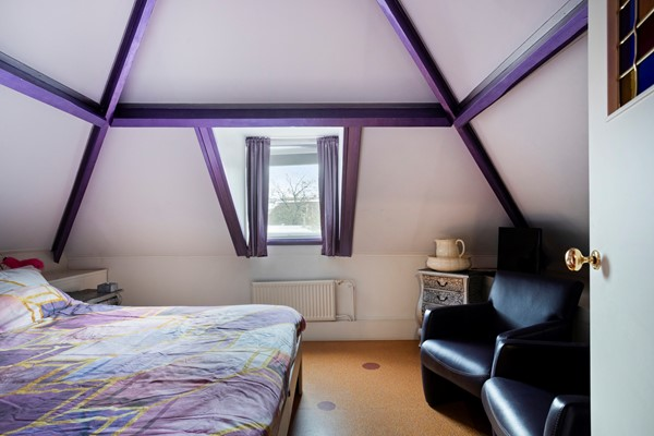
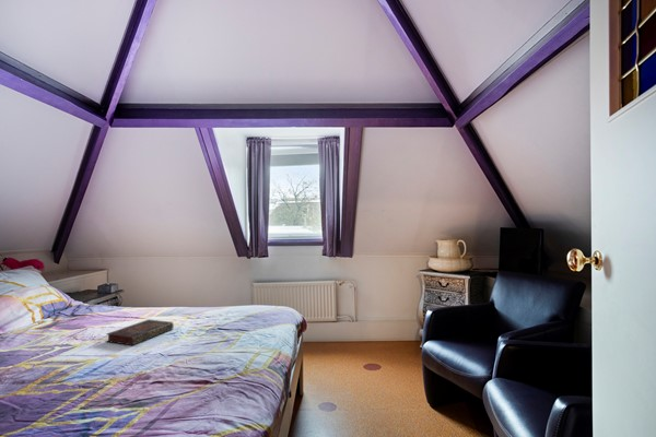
+ book [105,318,175,346]
